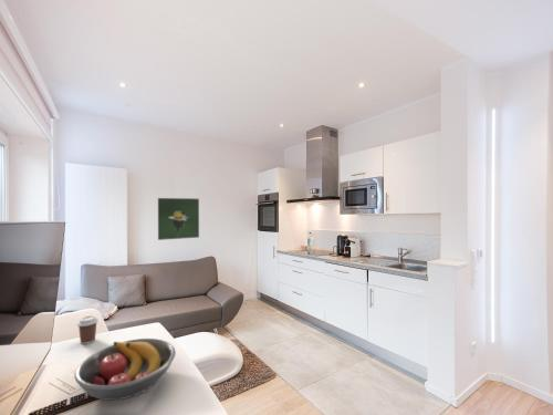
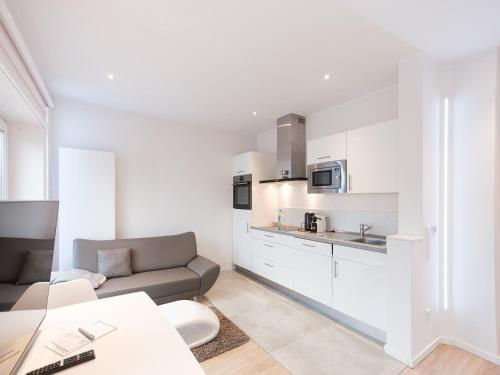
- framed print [157,197,200,241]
- fruit bowl [73,338,177,402]
- coffee cup [76,314,100,345]
